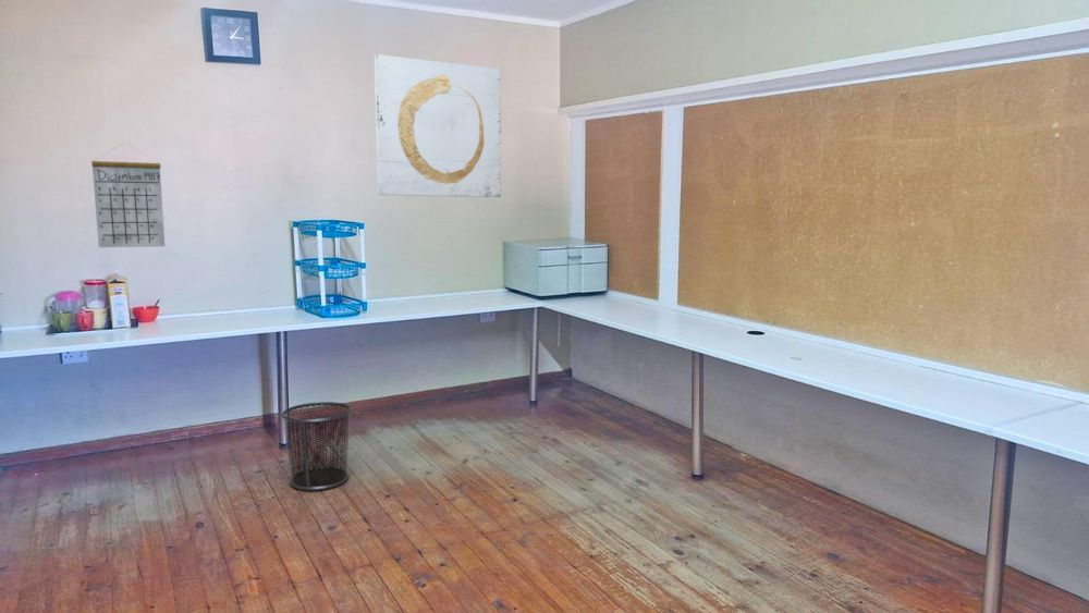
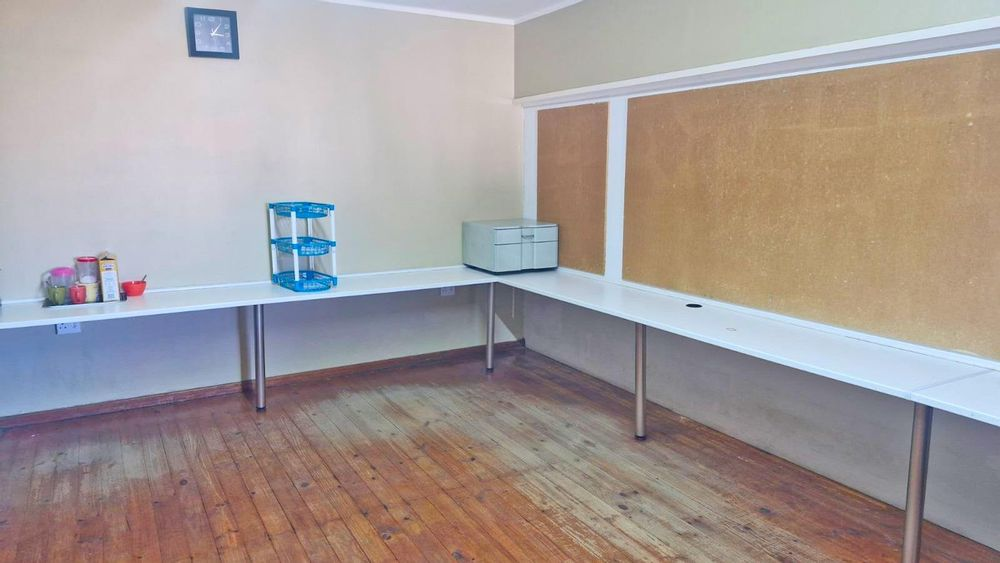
- wall art [374,53,502,198]
- waste bin [280,401,353,491]
- calendar [90,143,166,248]
